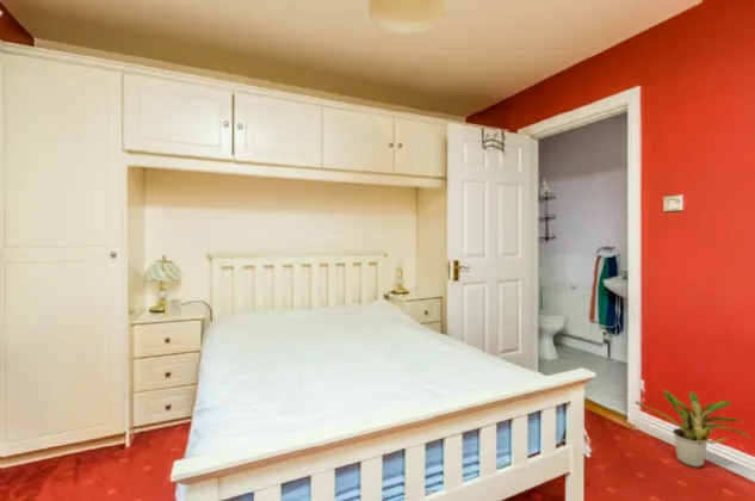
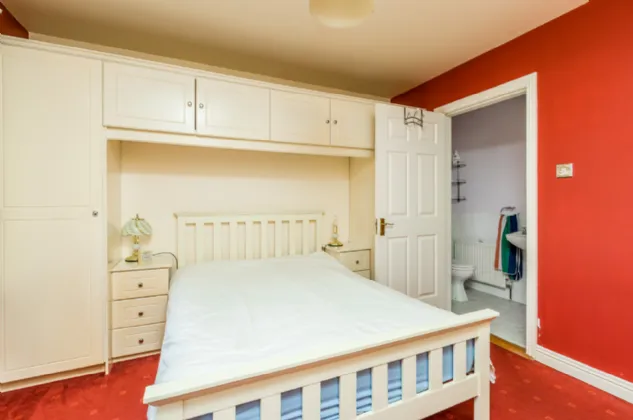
- potted plant [633,389,754,469]
